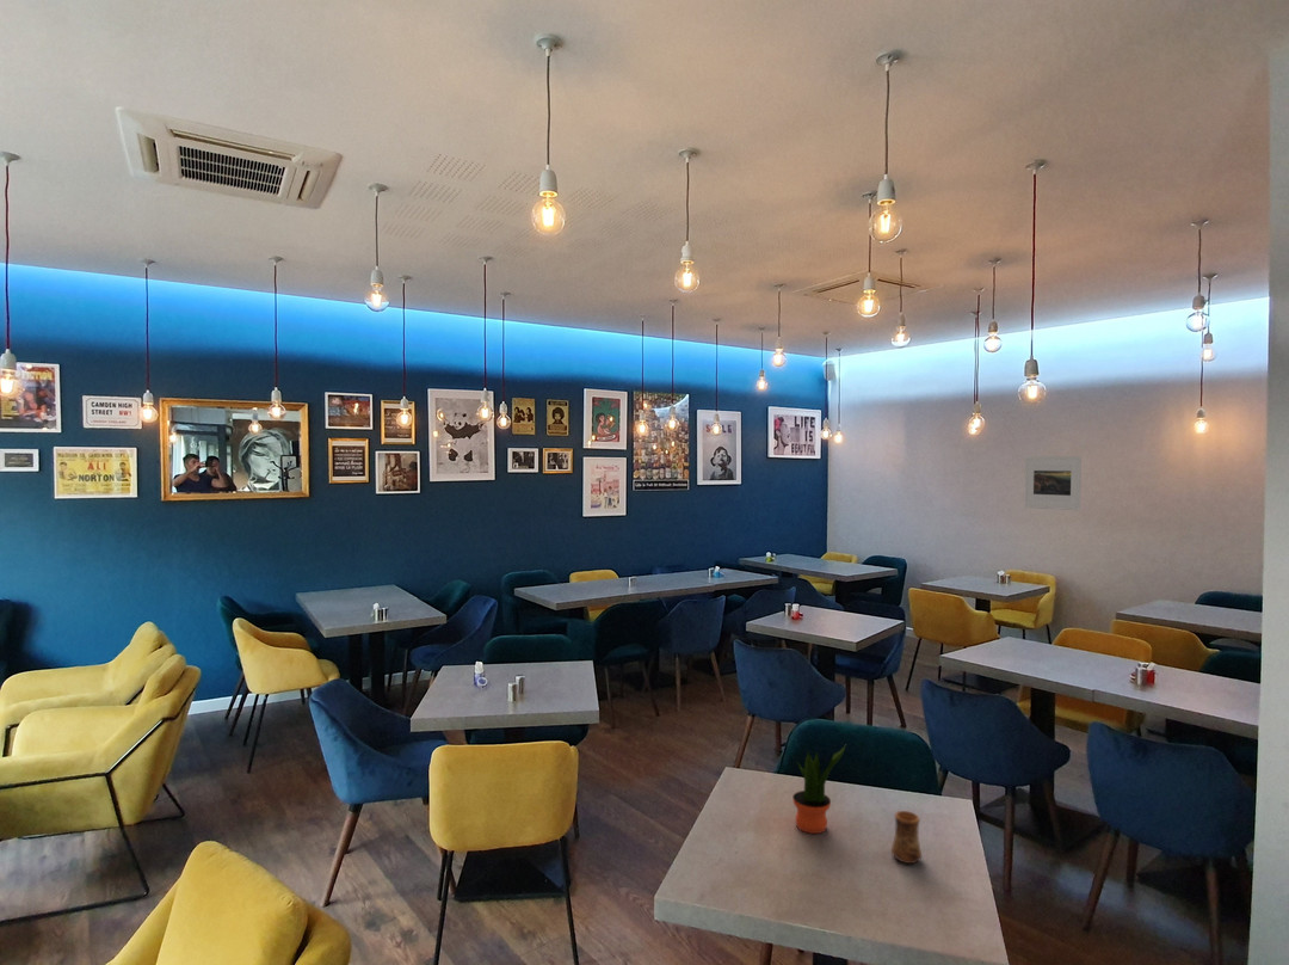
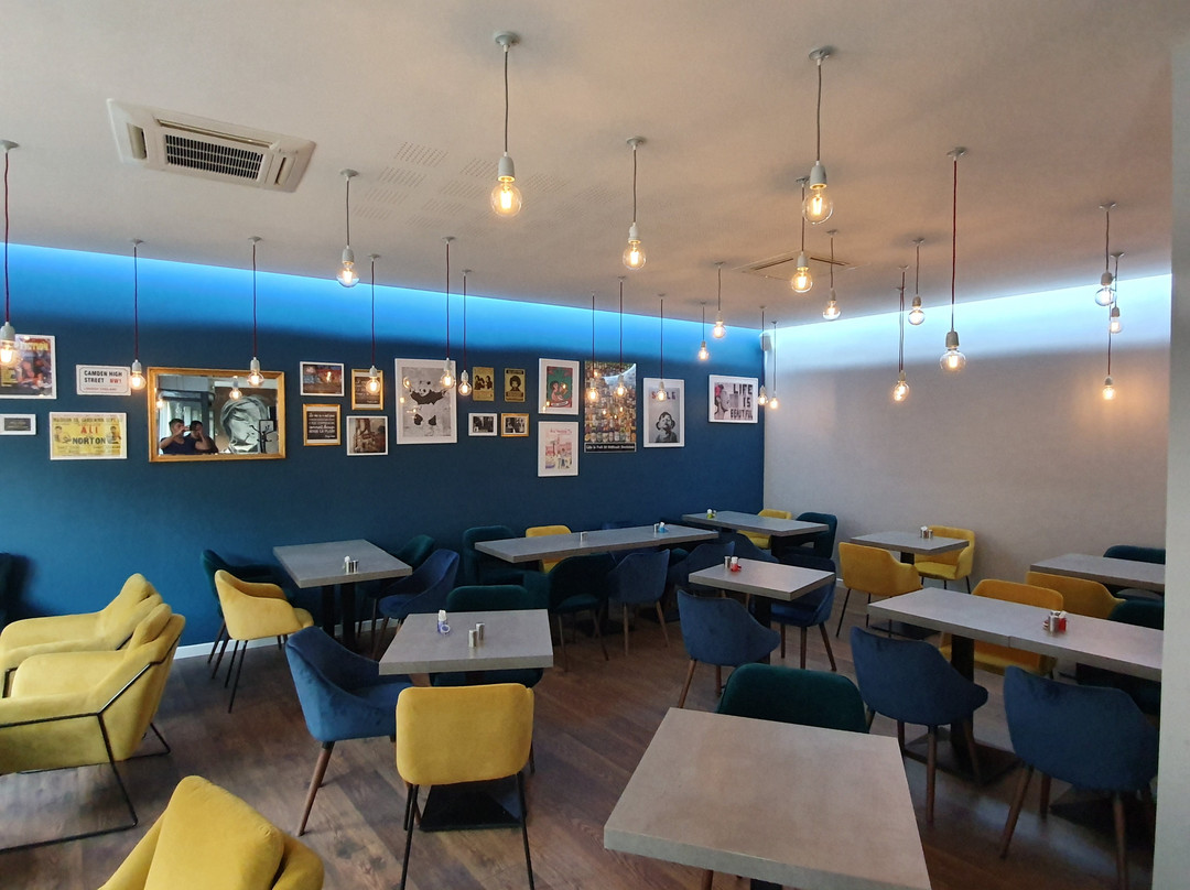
- cup [890,810,923,865]
- potted plant [791,744,847,835]
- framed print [1024,455,1083,512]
